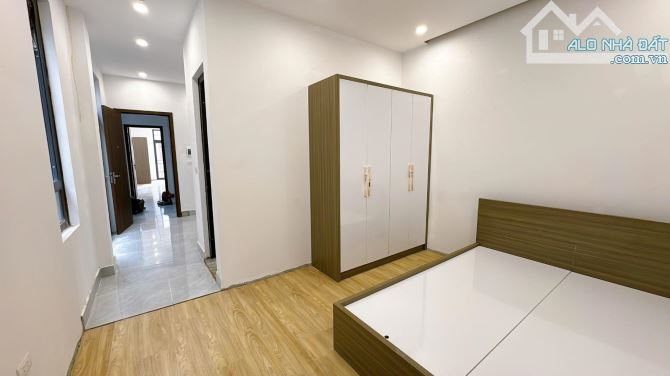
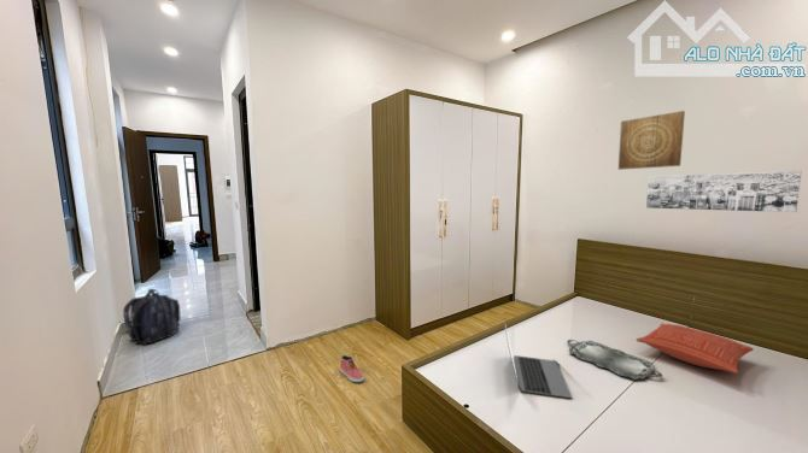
+ backpack [122,288,182,346]
+ pillow [636,322,755,375]
+ wall art [645,170,803,213]
+ serving tray [567,339,663,381]
+ wall art [617,110,686,171]
+ shoe [339,354,365,383]
+ laptop [503,319,573,399]
